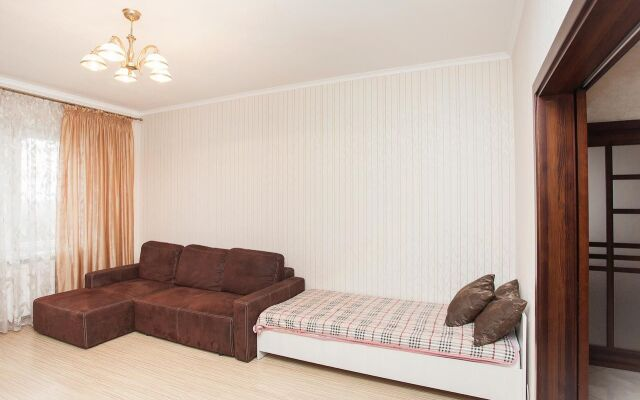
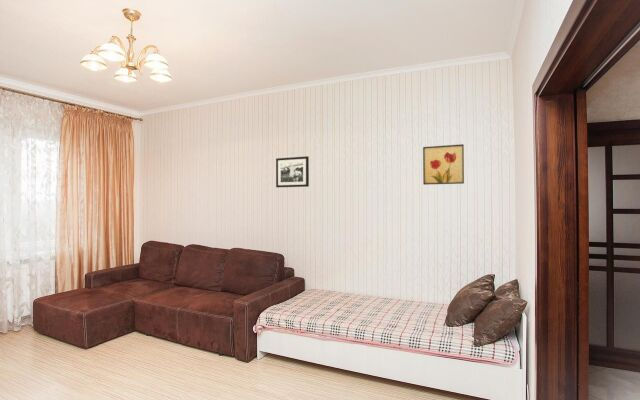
+ picture frame [275,155,310,188]
+ wall art [422,143,465,186]
